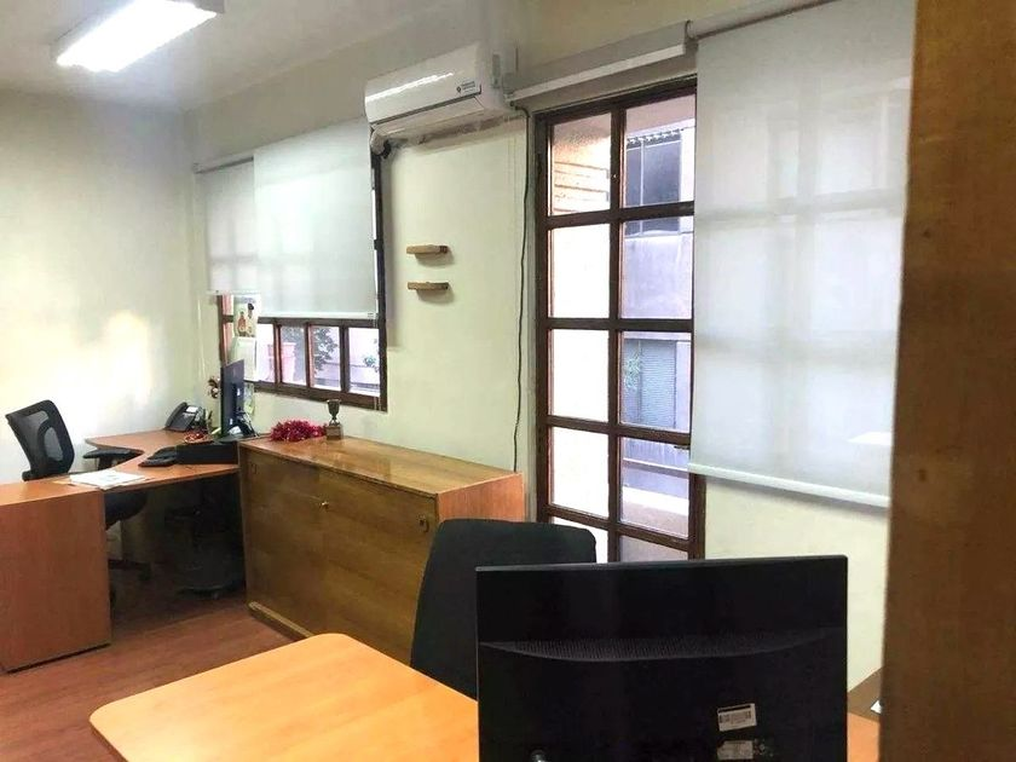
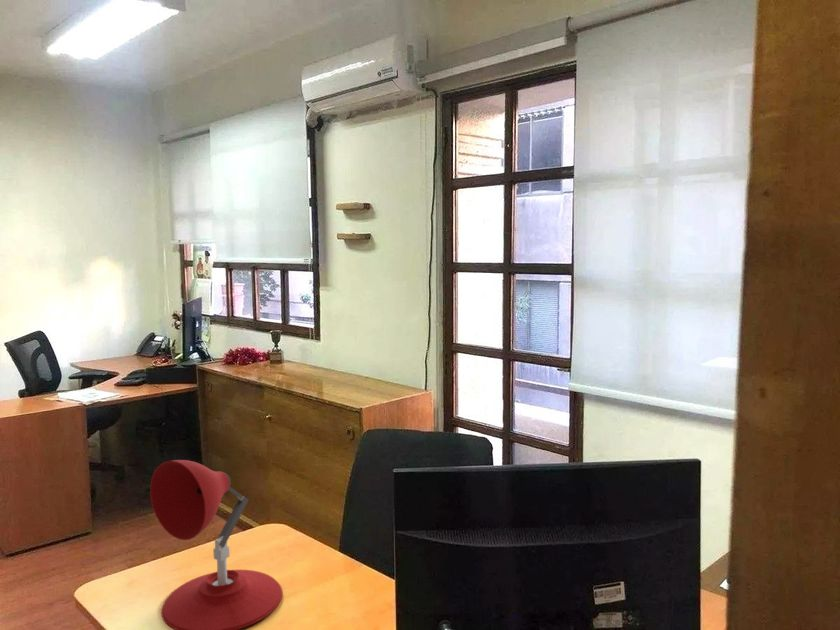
+ desk lamp [149,459,284,630]
